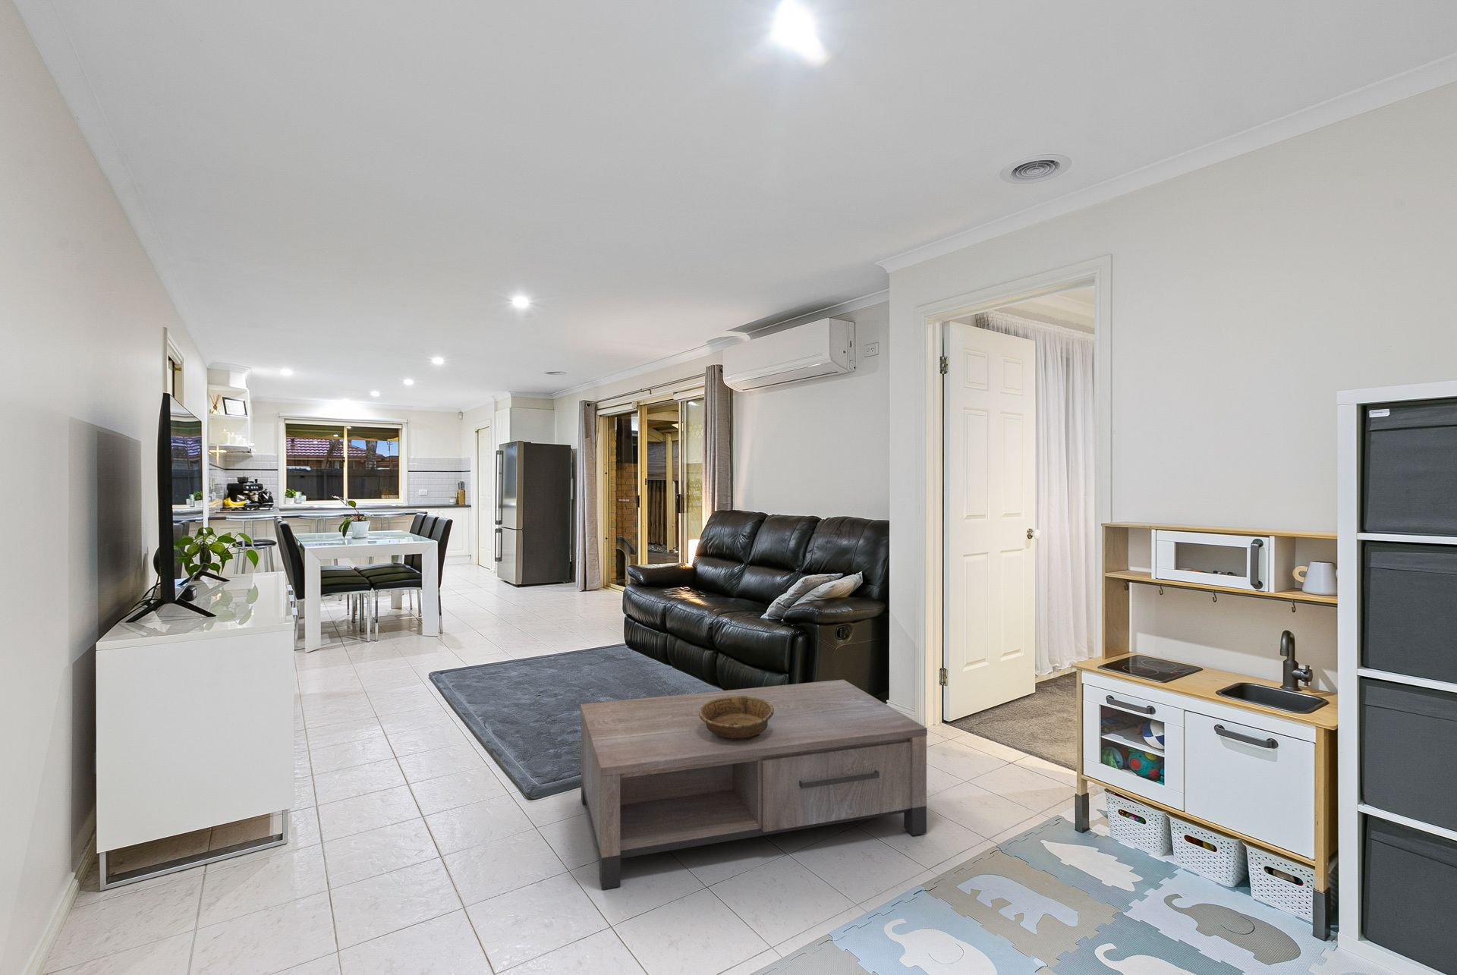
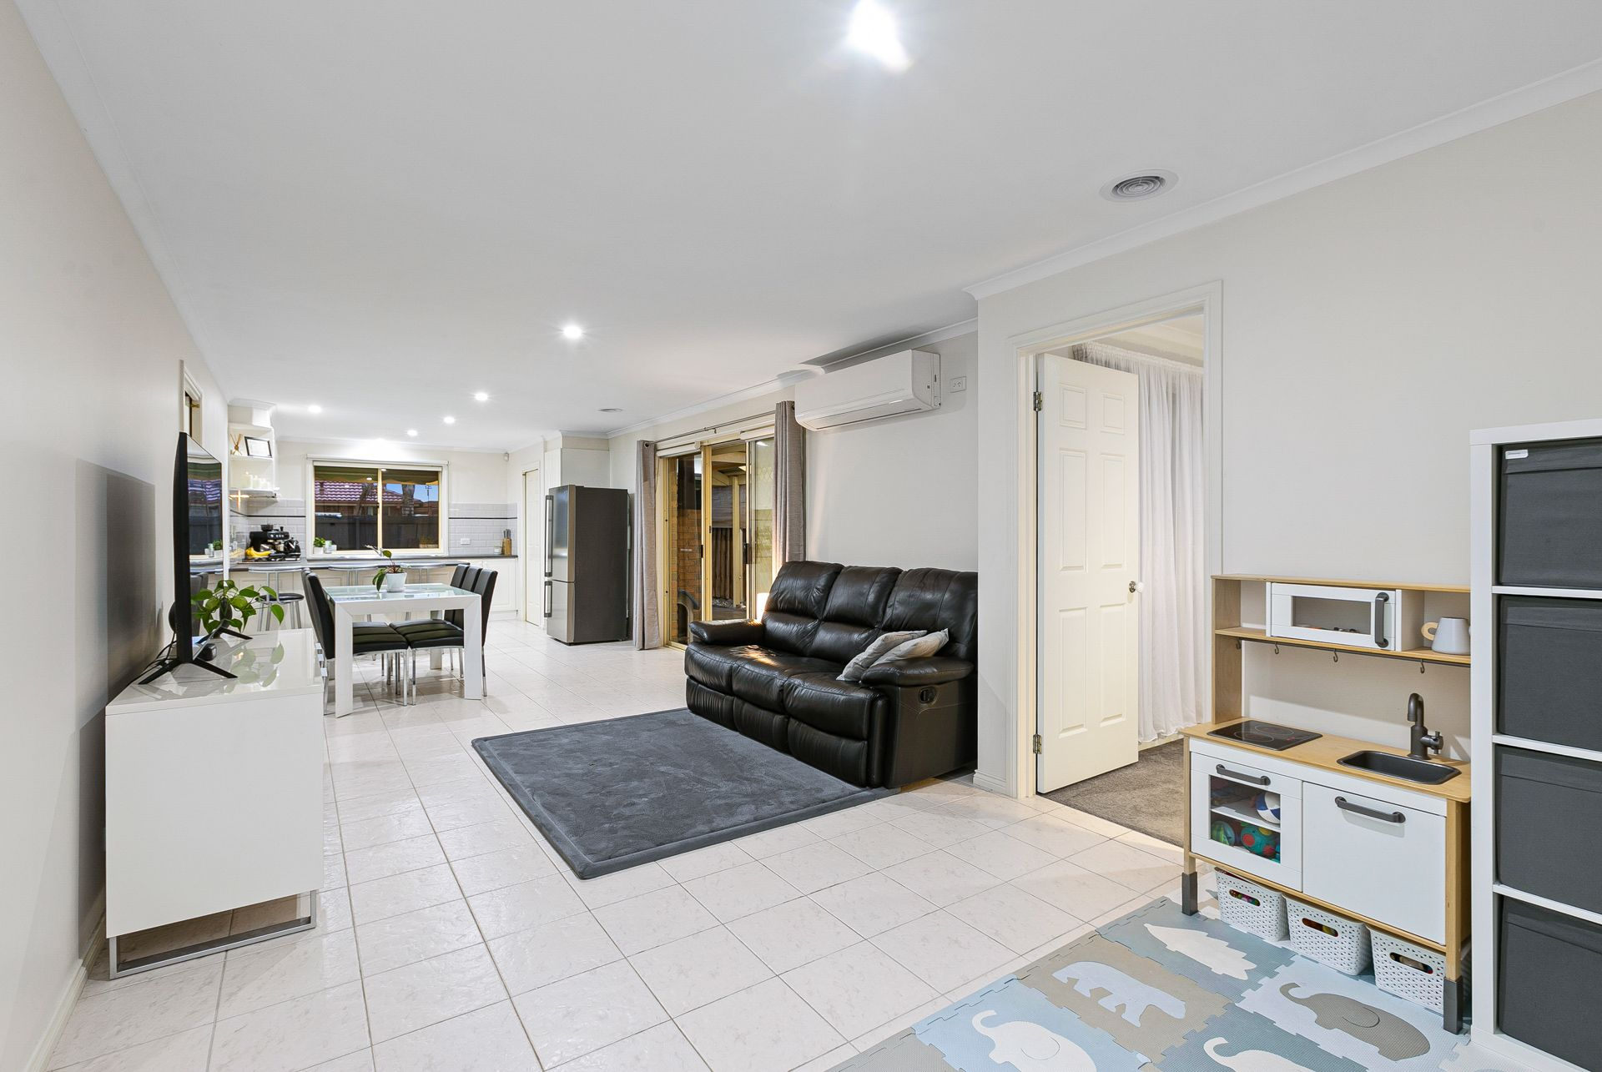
- coffee table [580,679,928,890]
- decorative bowl [699,695,774,740]
